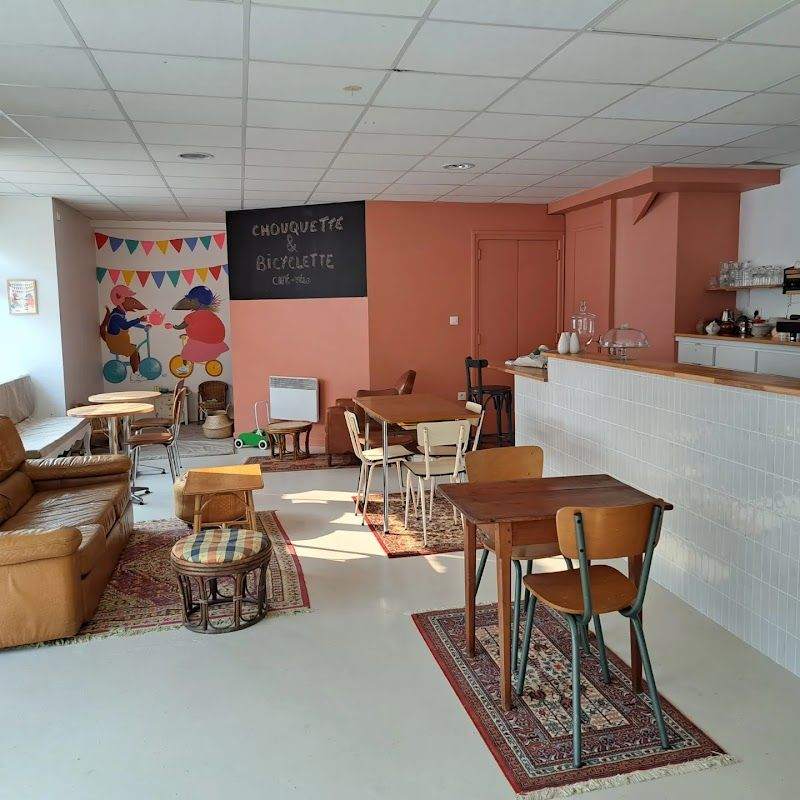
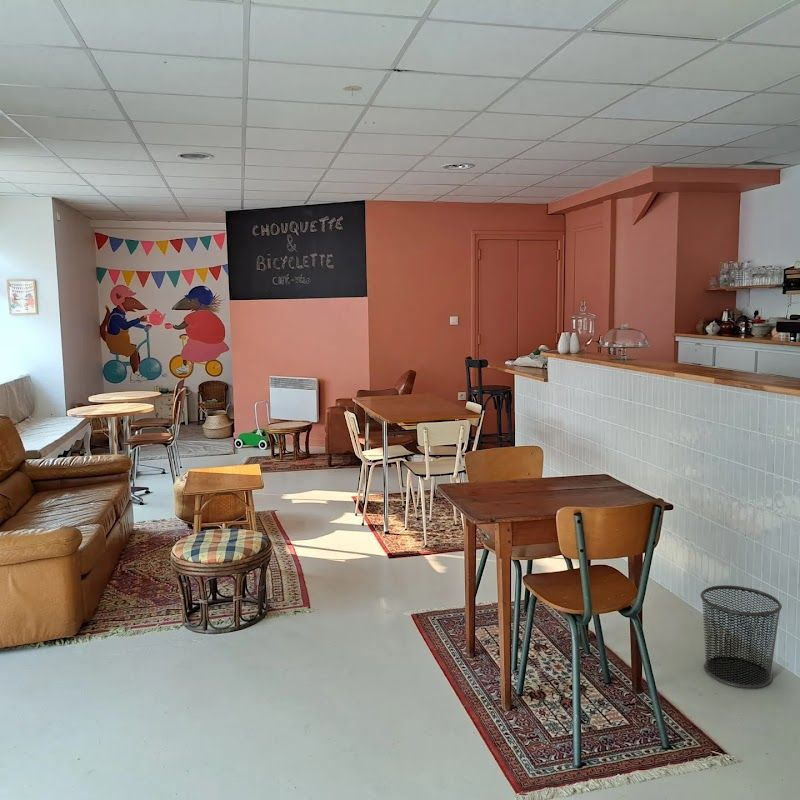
+ waste bin [699,584,783,689]
